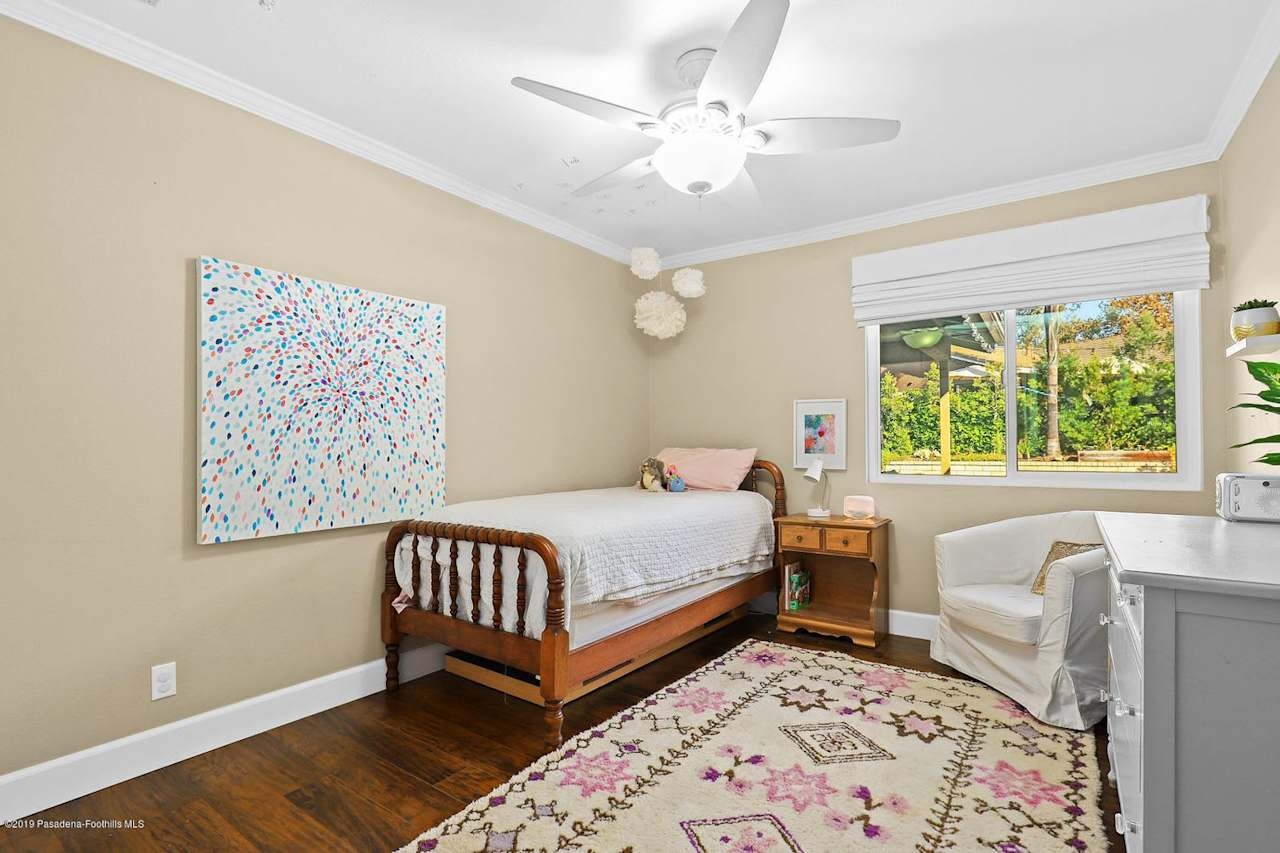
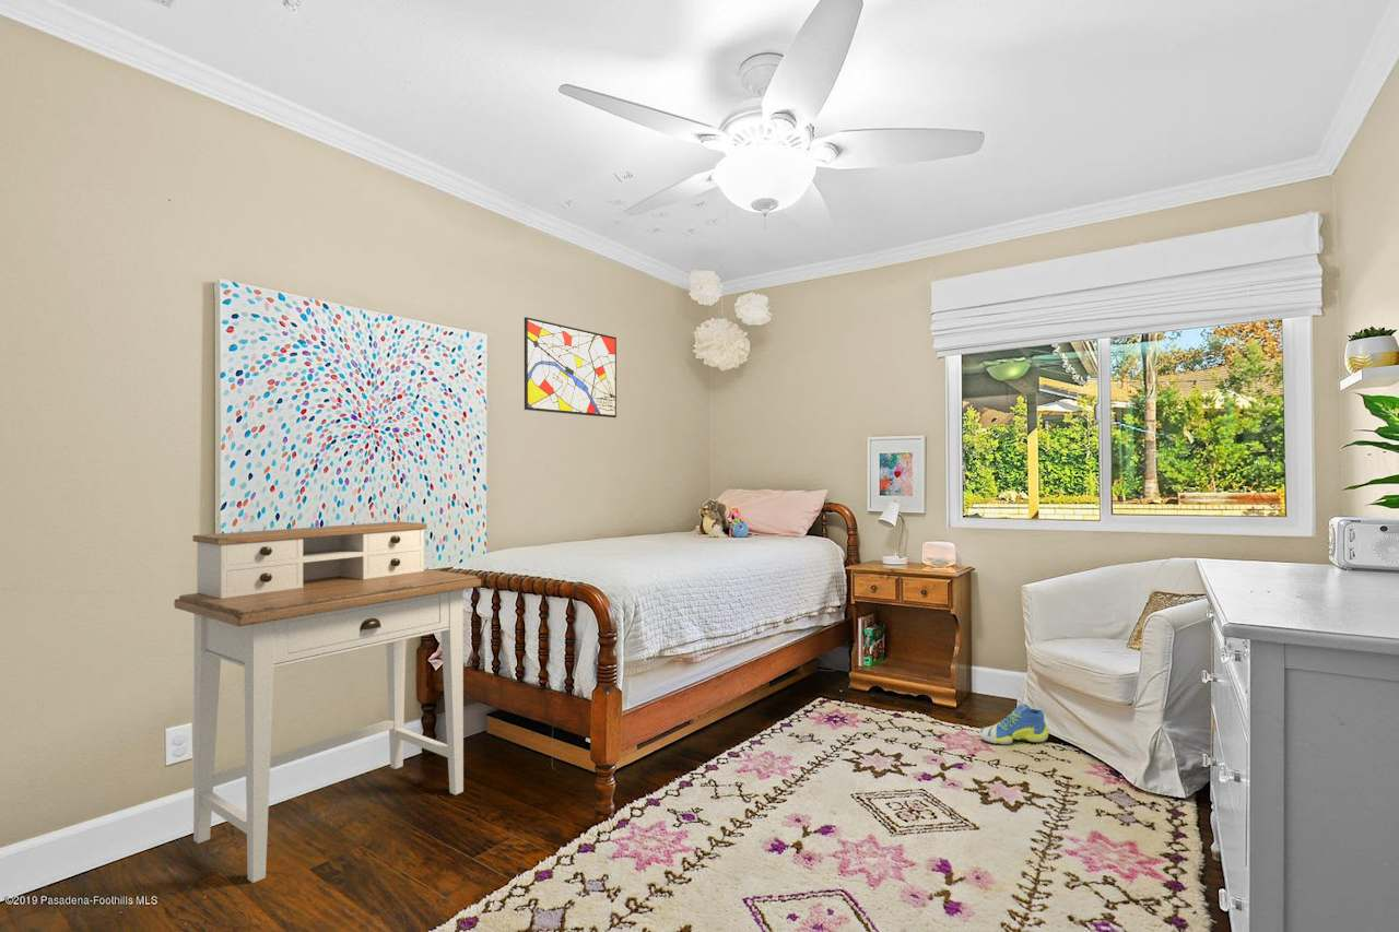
+ desk [173,520,482,884]
+ wall art [524,316,618,418]
+ sneaker [977,704,1049,745]
